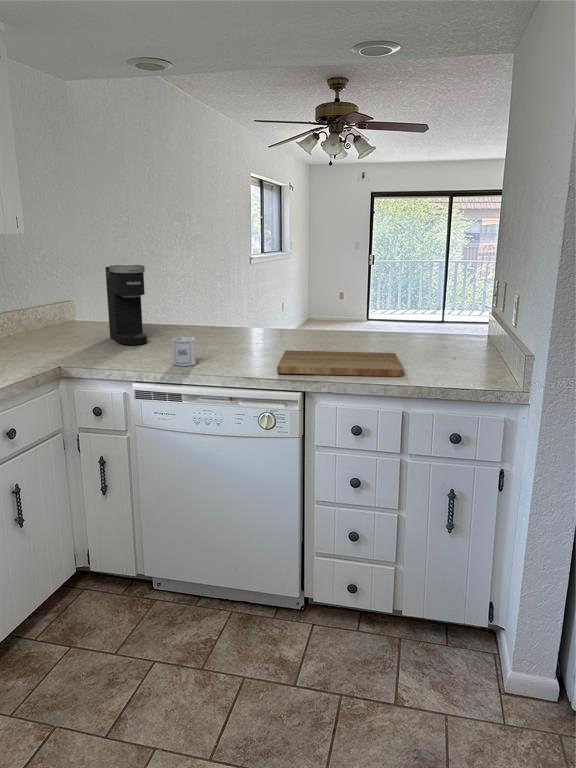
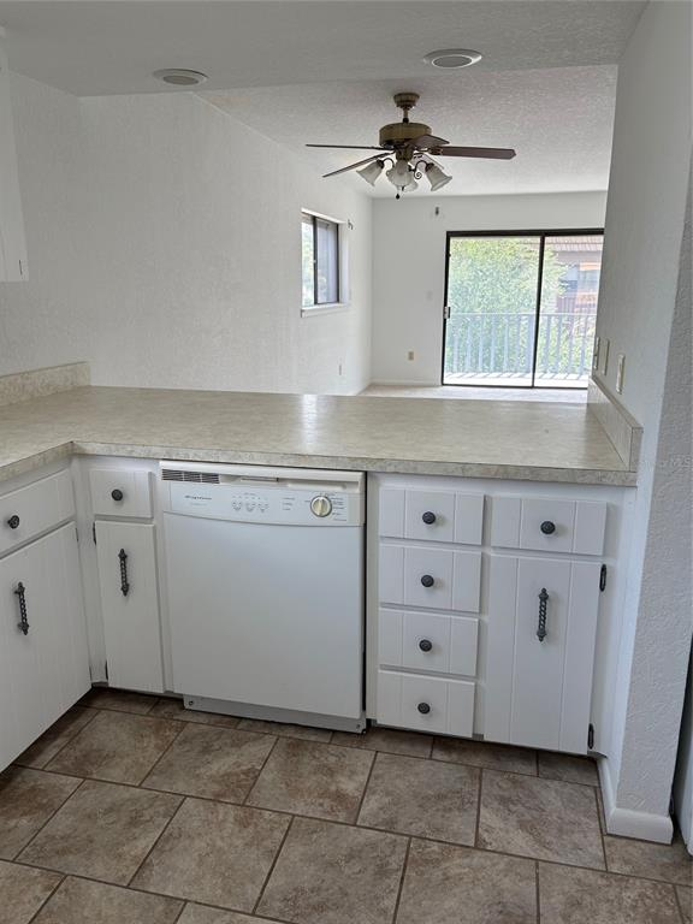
- cup [170,336,197,367]
- coffee maker [104,264,148,346]
- cutting board [276,349,404,378]
